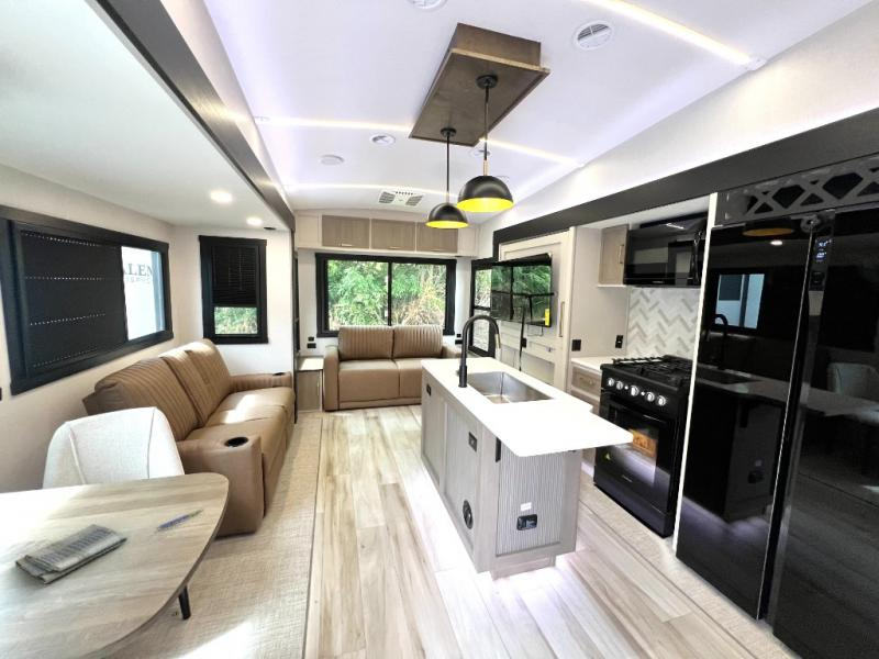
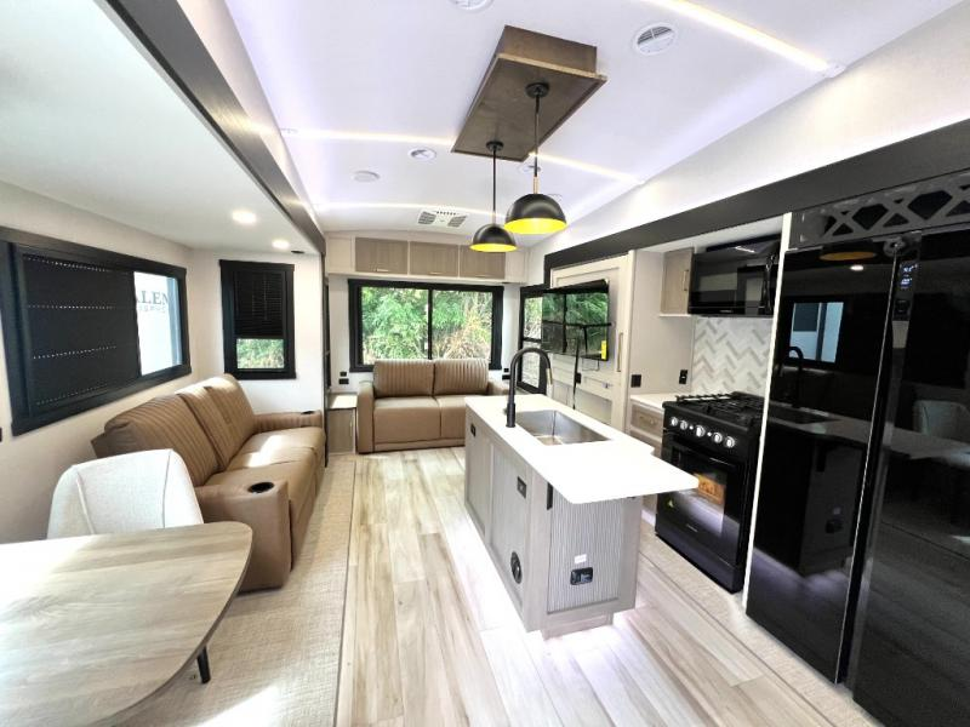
- pen [155,507,205,530]
- dish towel [13,523,129,584]
